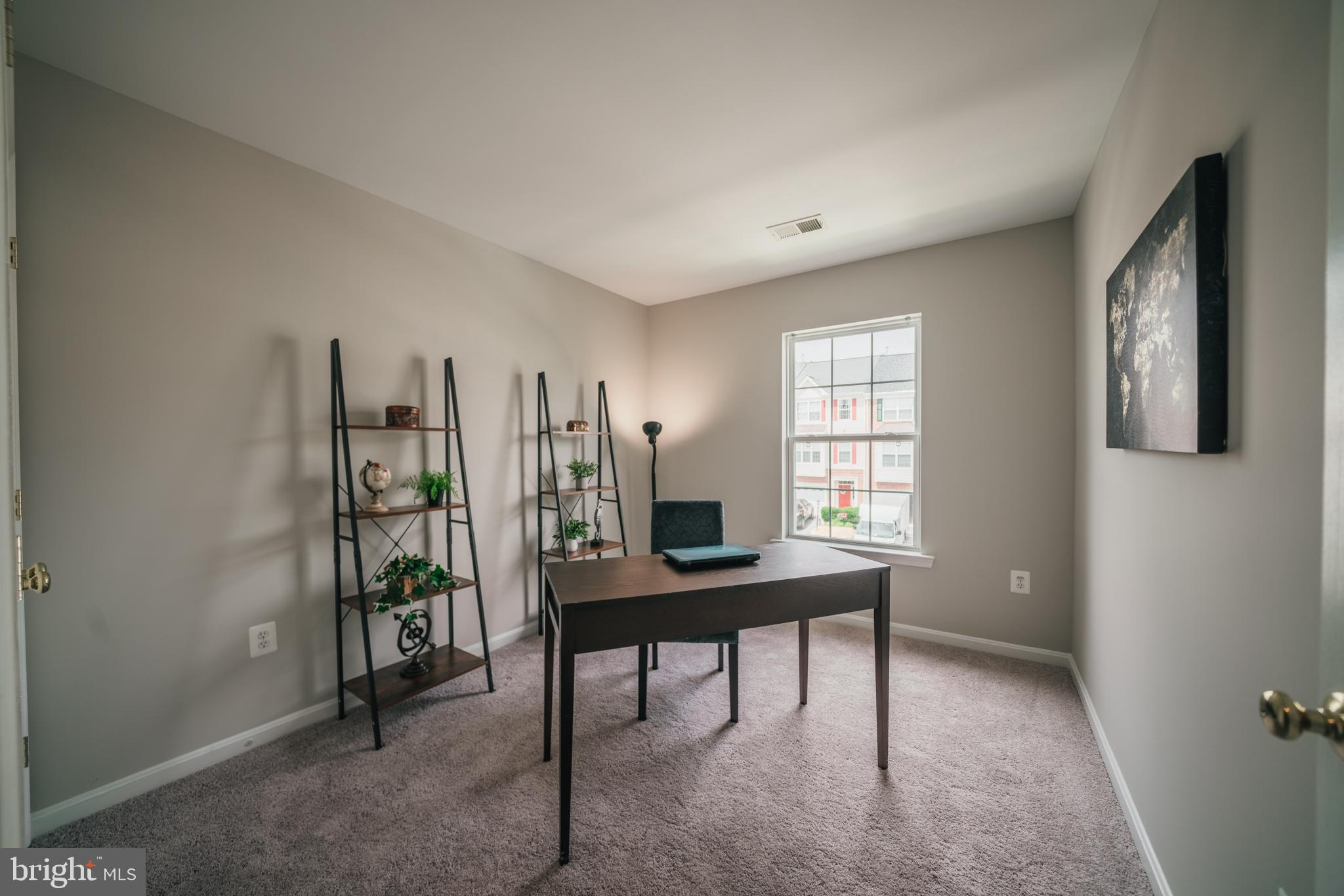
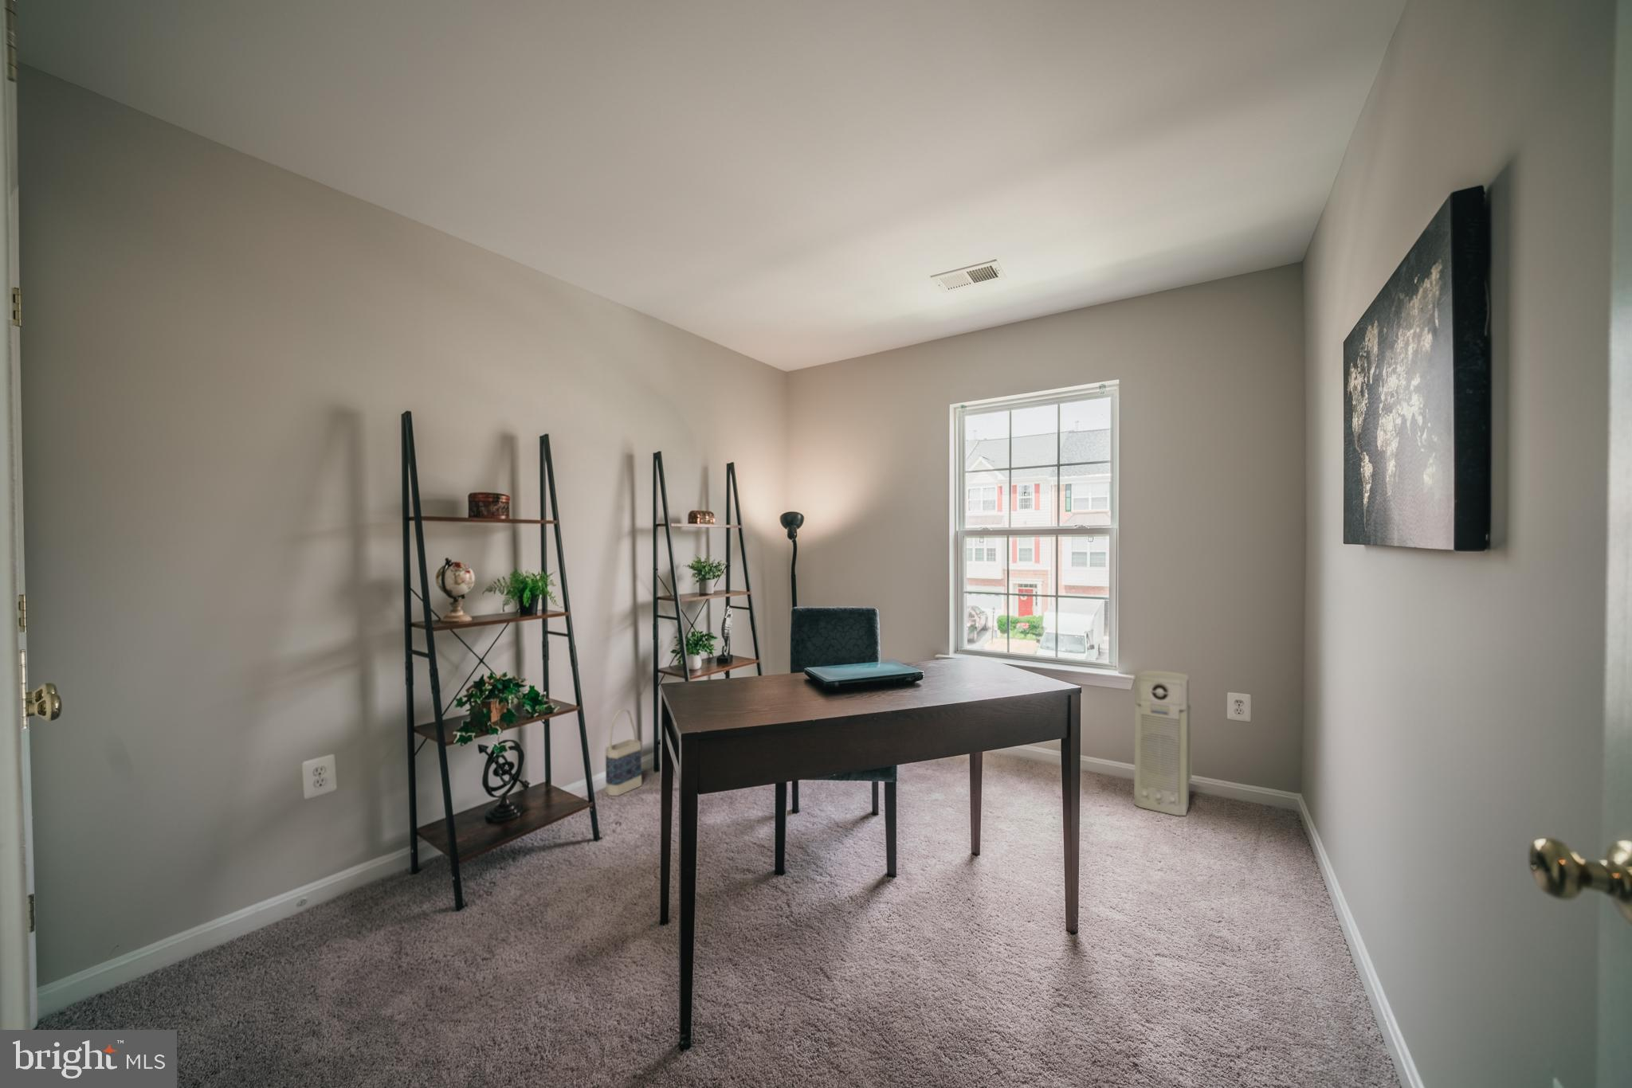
+ air purifier [1133,670,1192,816]
+ bag [605,708,642,797]
